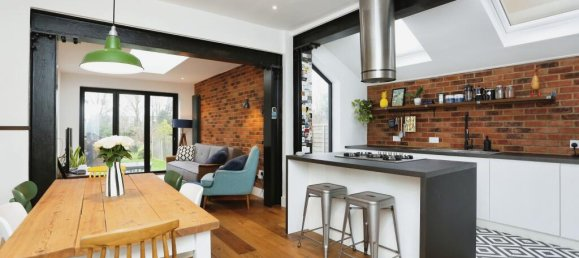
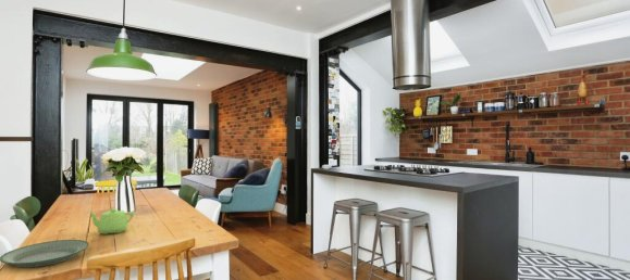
+ teapot [87,207,135,236]
+ plate [0,239,90,268]
